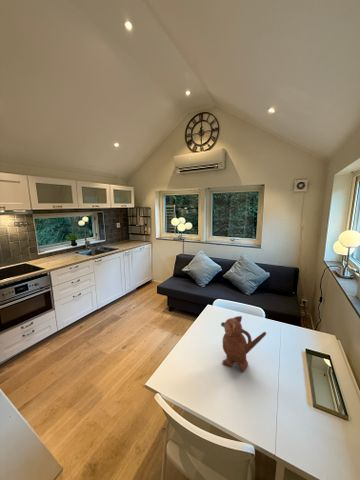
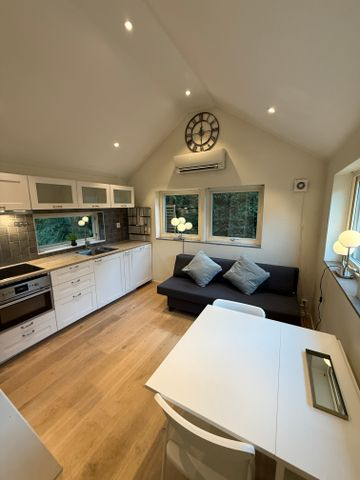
- teapot [220,315,267,373]
